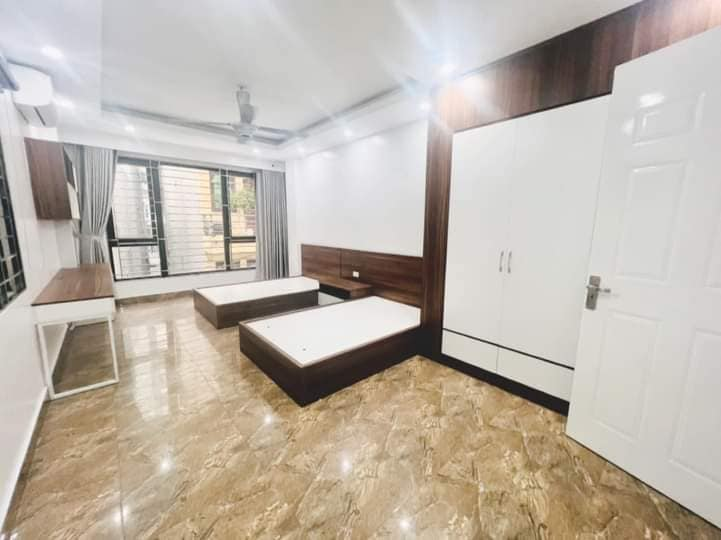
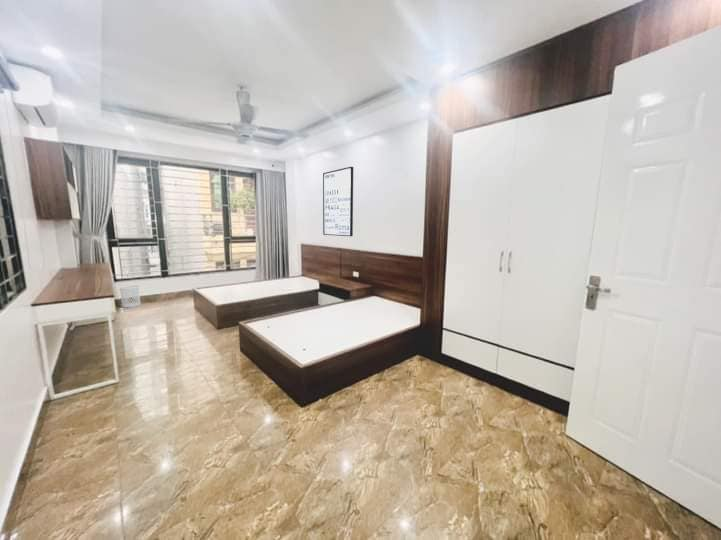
+ wall art [322,166,354,237]
+ wastebasket [119,284,142,308]
